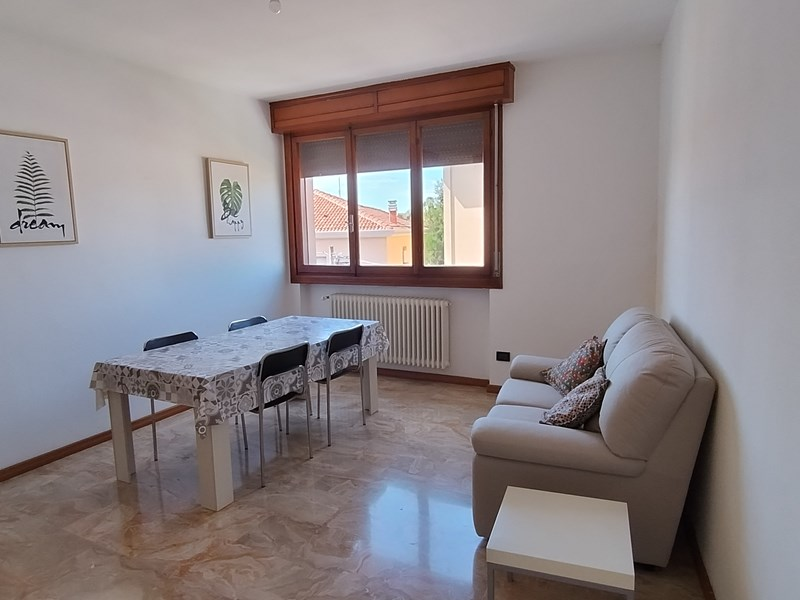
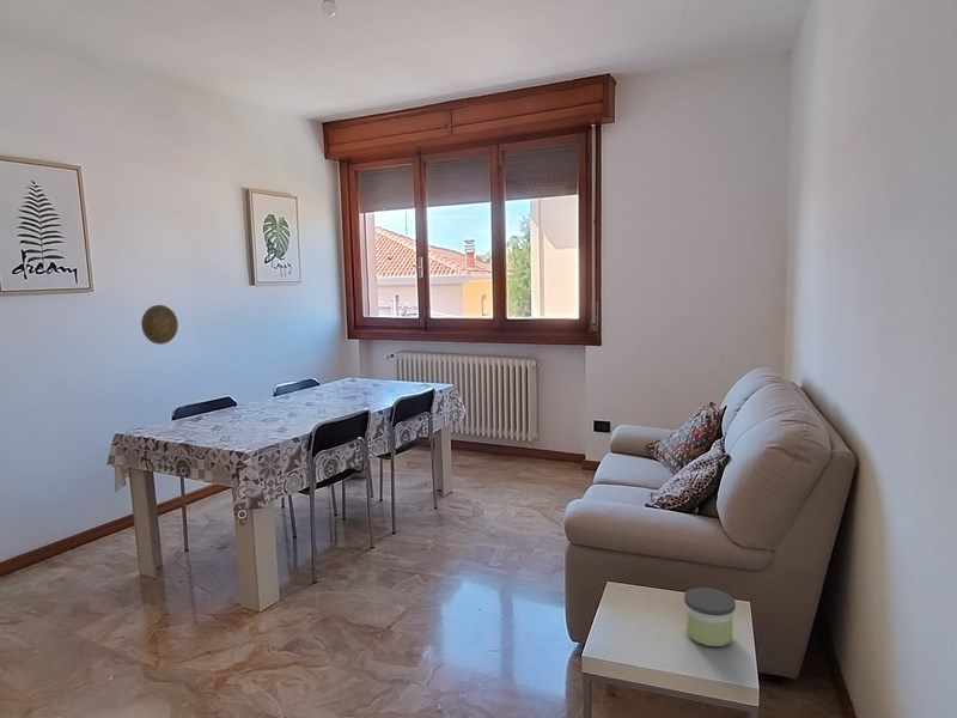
+ decorative plate [140,304,179,346]
+ candle [683,586,737,647]
